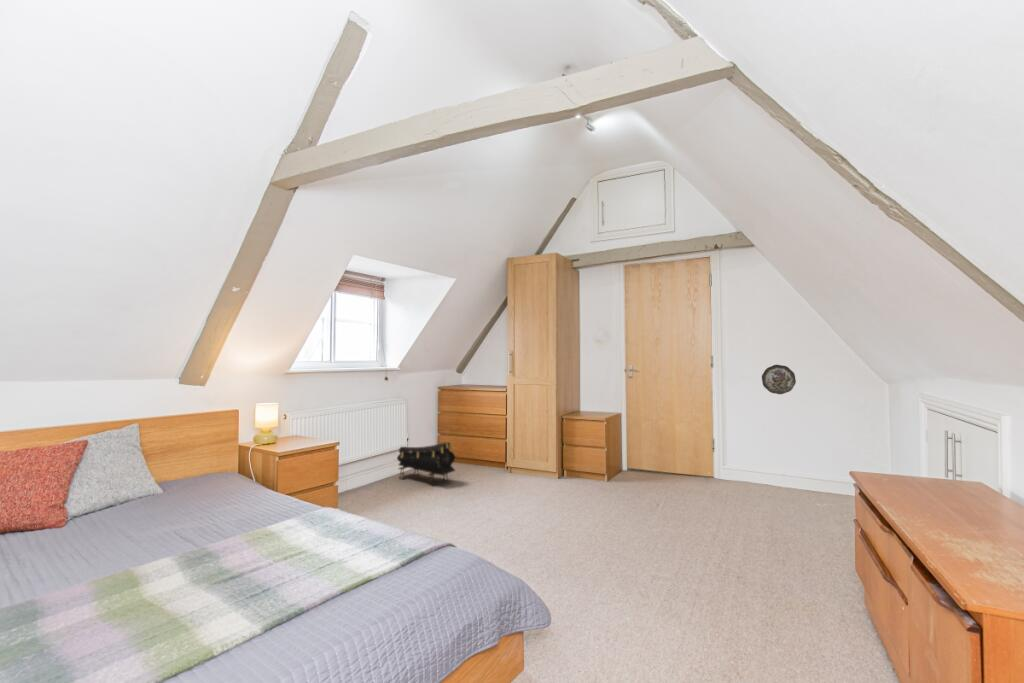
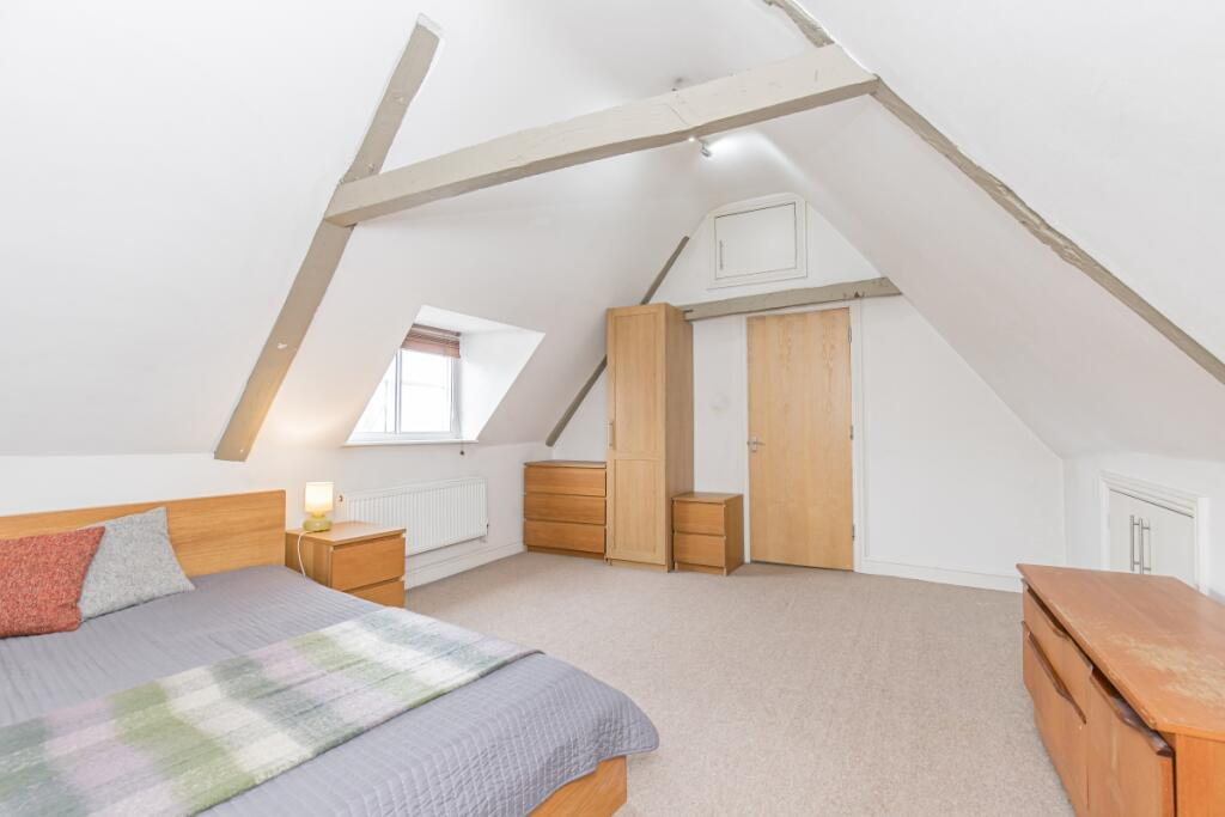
- decorative plate [761,364,797,395]
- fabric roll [396,441,457,487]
